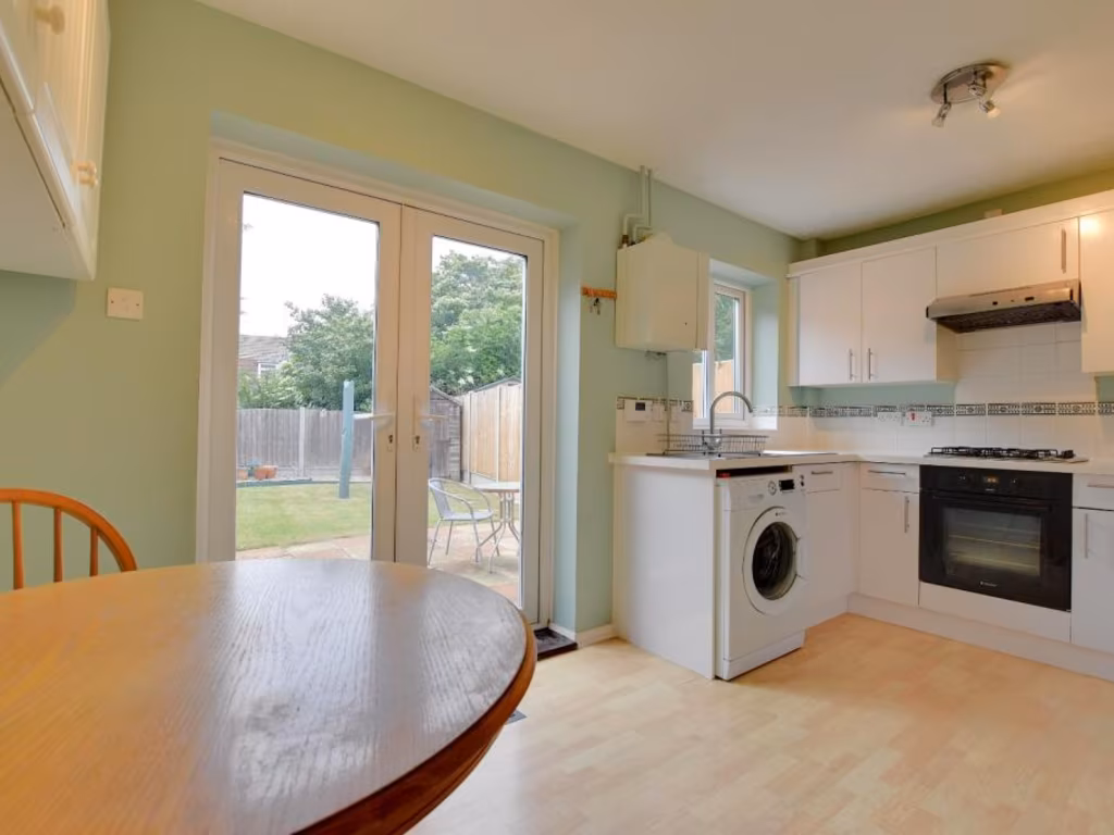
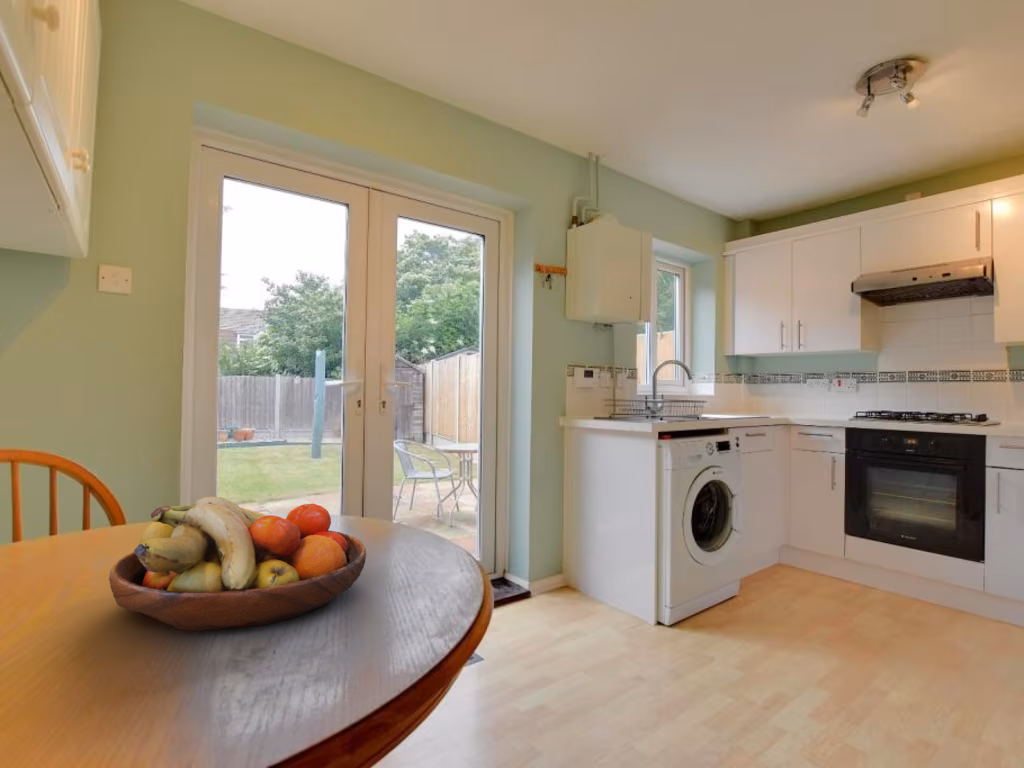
+ fruit bowl [108,495,367,632]
